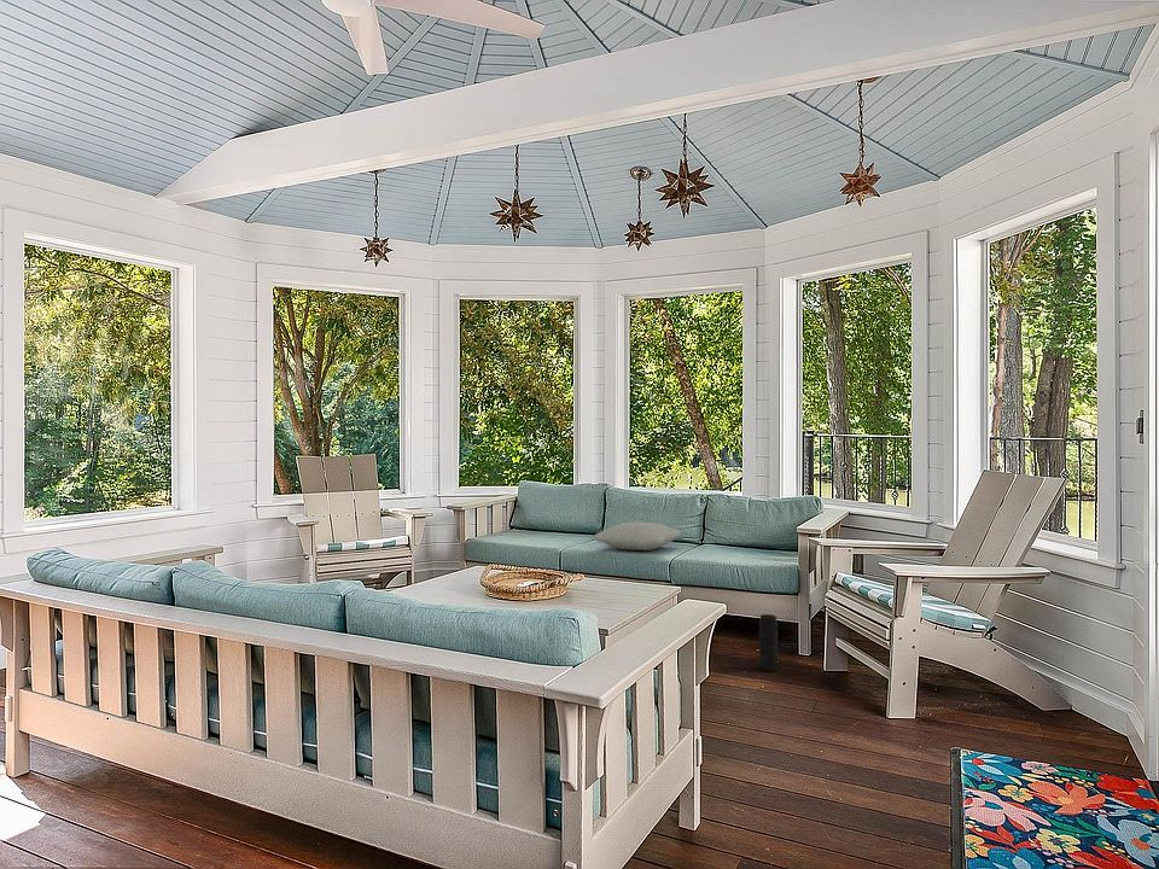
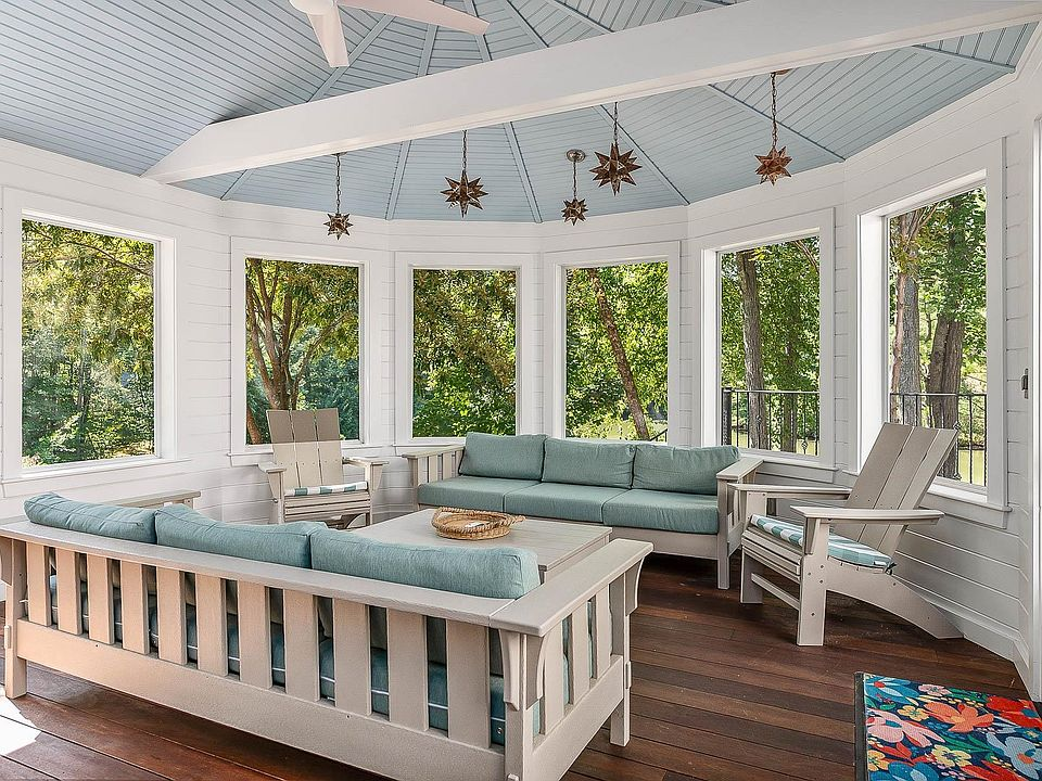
- speaker [757,613,780,672]
- cushion [593,520,682,552]
